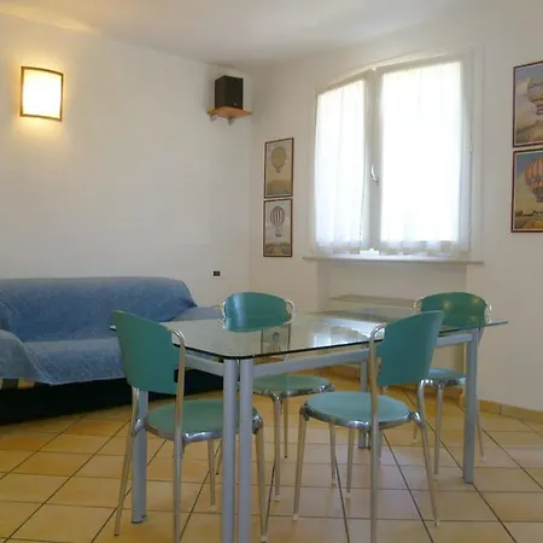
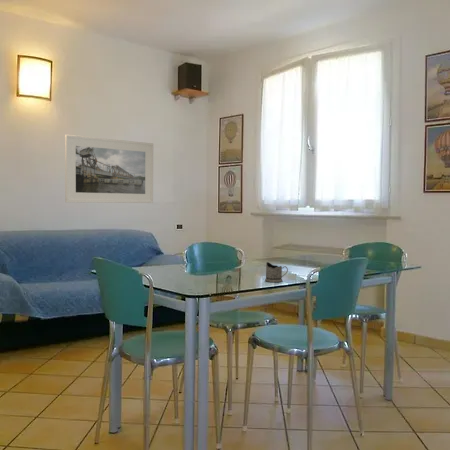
+ tea glass holder [264,261,289,283]
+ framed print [64,134,154,204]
